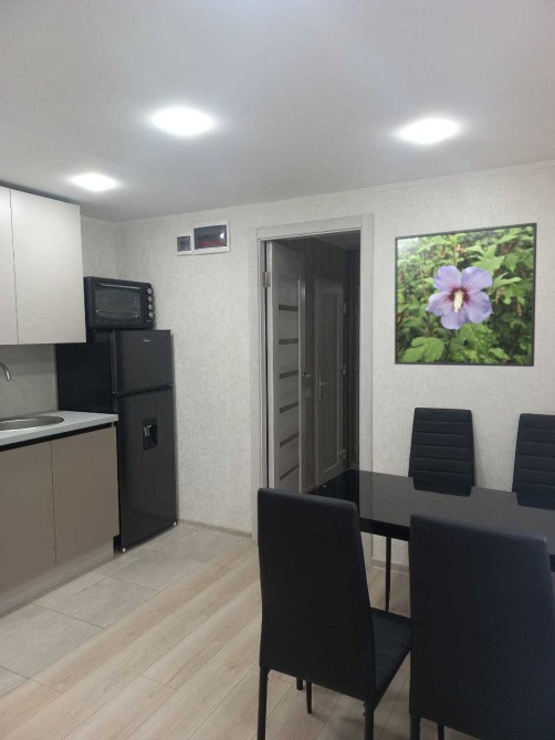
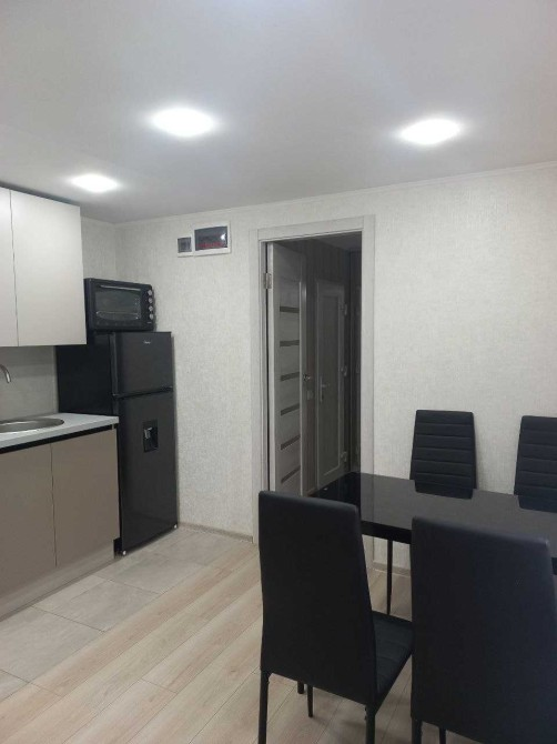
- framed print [394,221,538,368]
